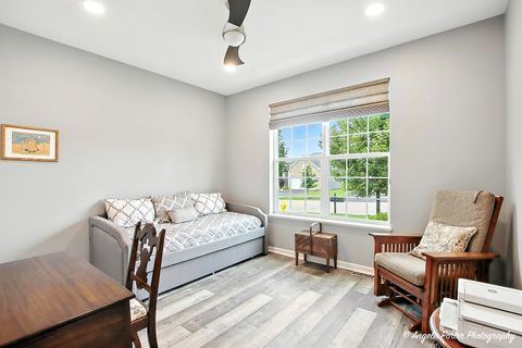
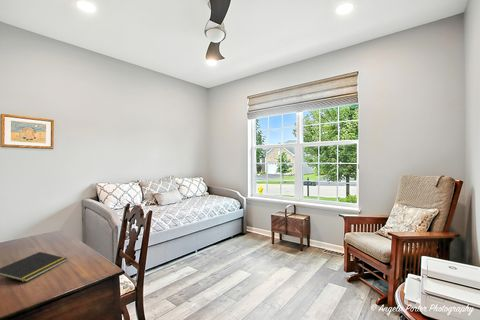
+ notepad [0,251,68,283]
